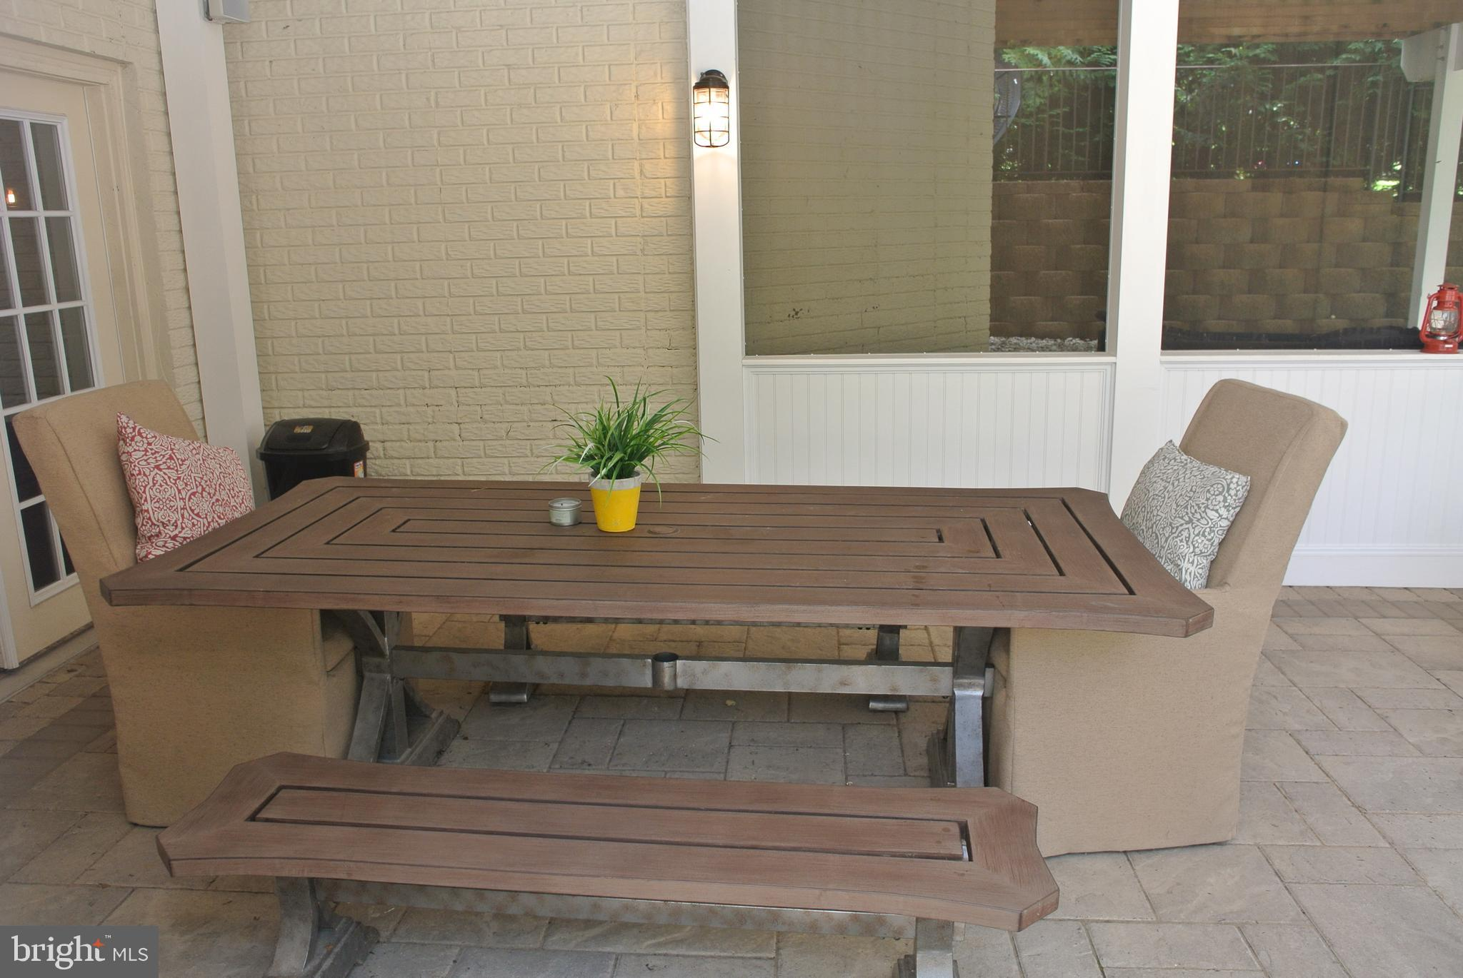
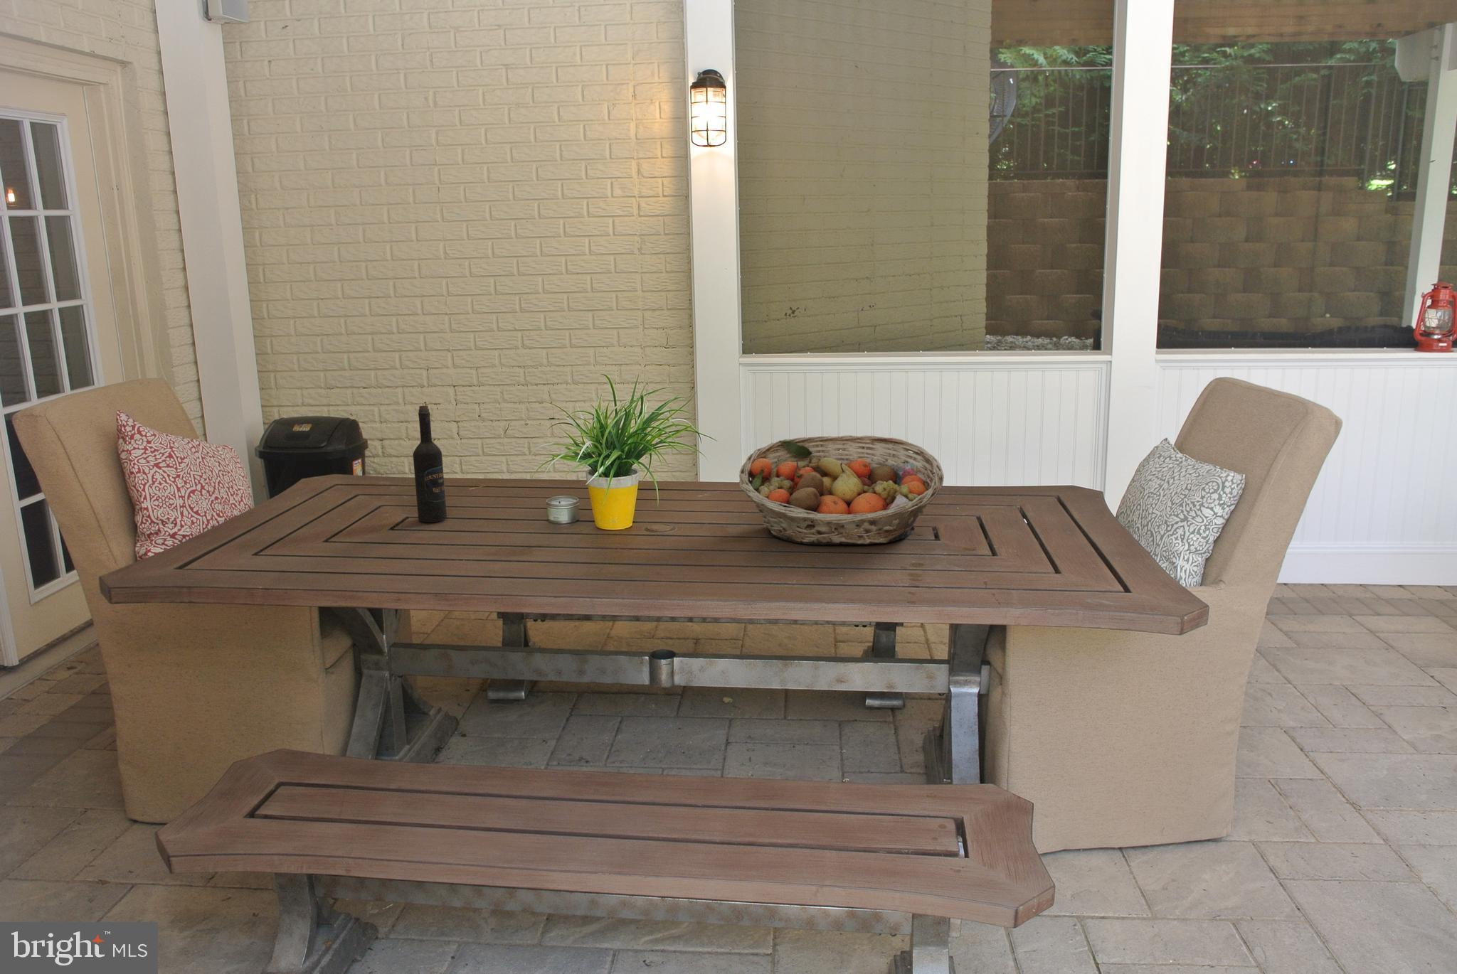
+ fruit basket [738,435,945,546]
+ wine bottle [412,404,448,523]
